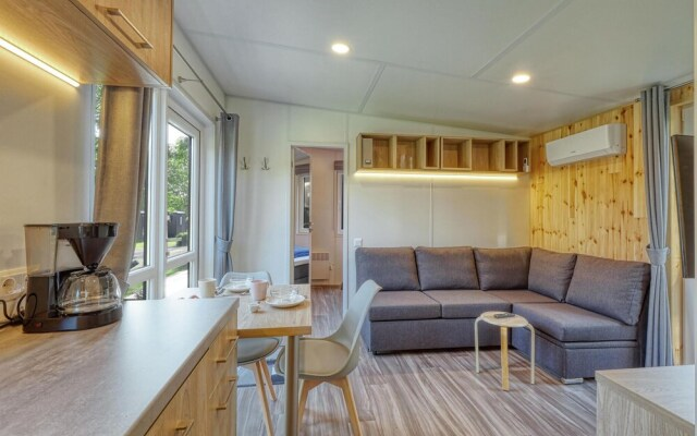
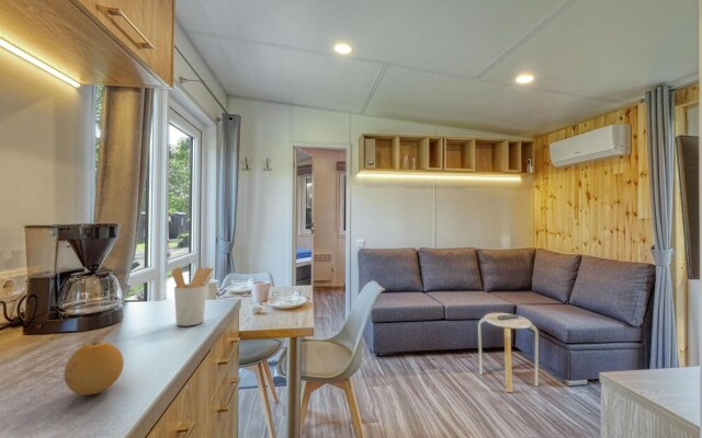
+ utensil holder [171,266,215,327]
+ fruit [64,341,125,396]
